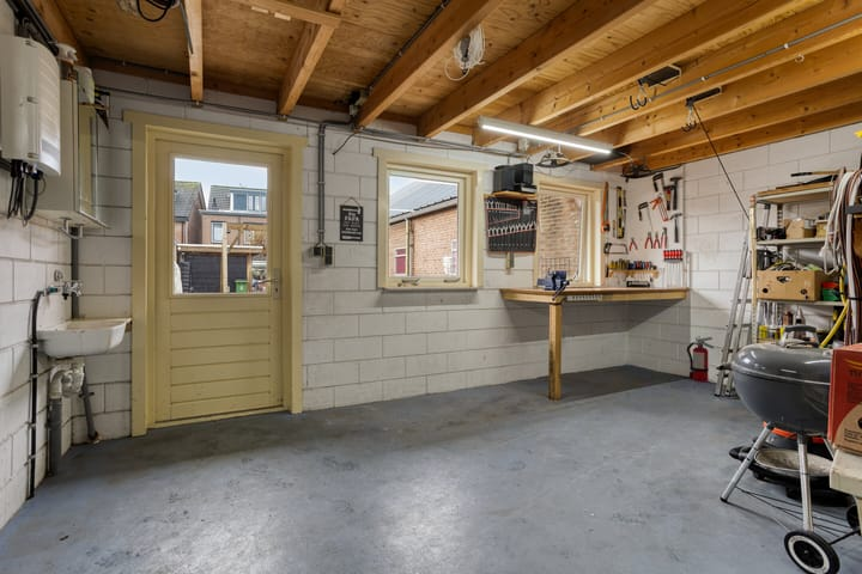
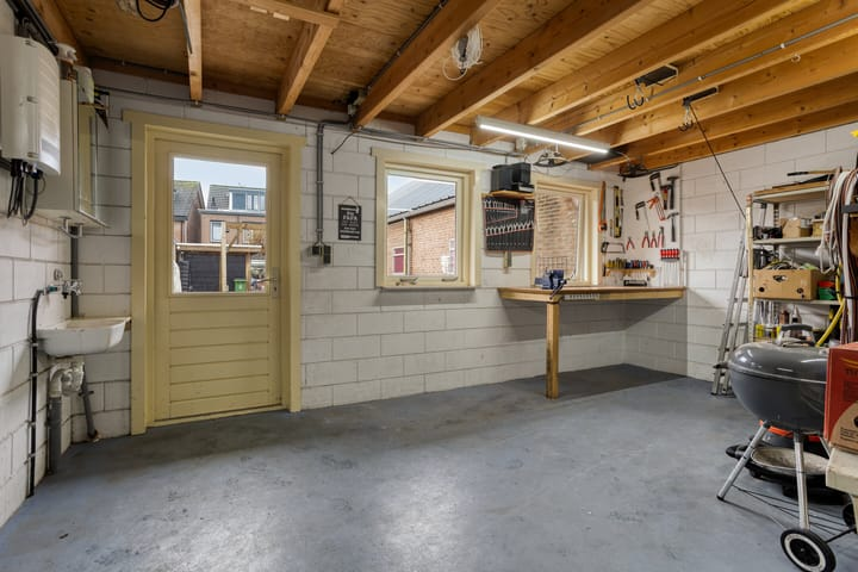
- fire extinguisher [686,335,715,383]
